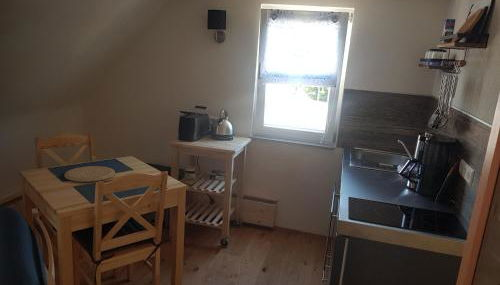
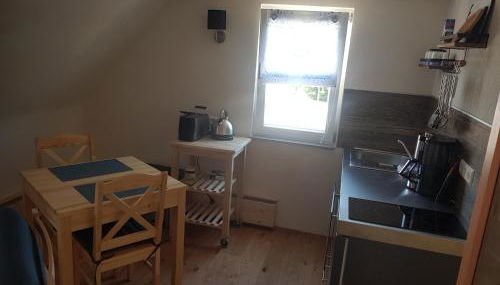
- plate [63,165,116,183]
